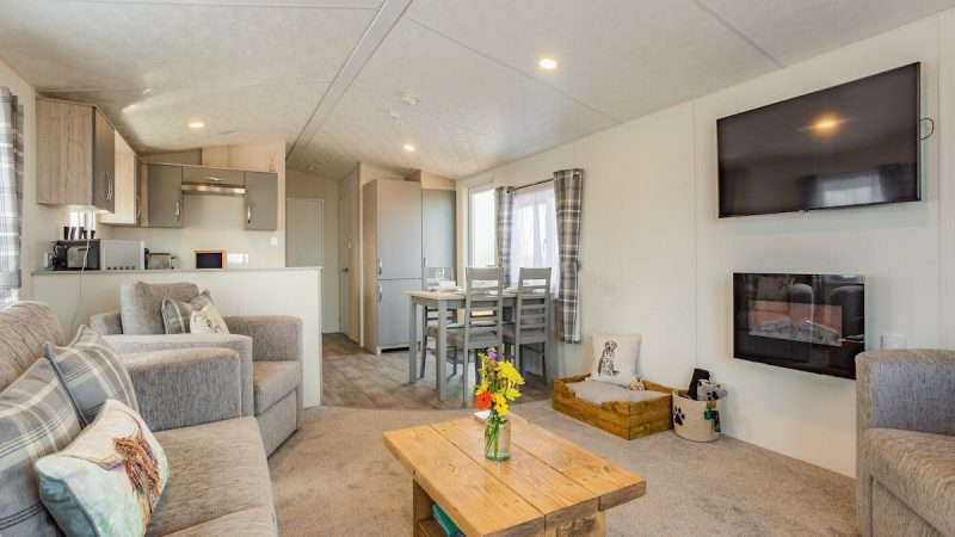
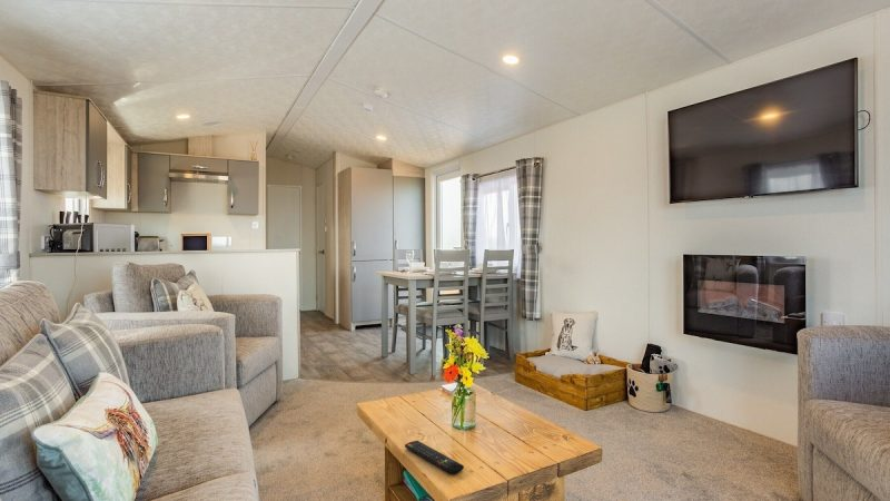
+ remote control [404,440,465,475]
